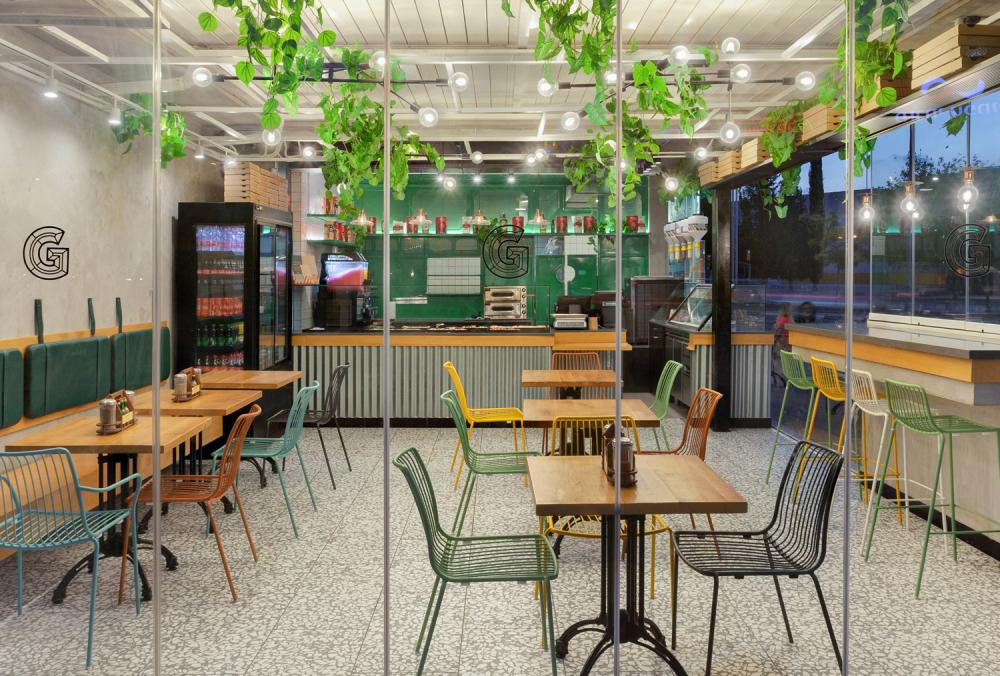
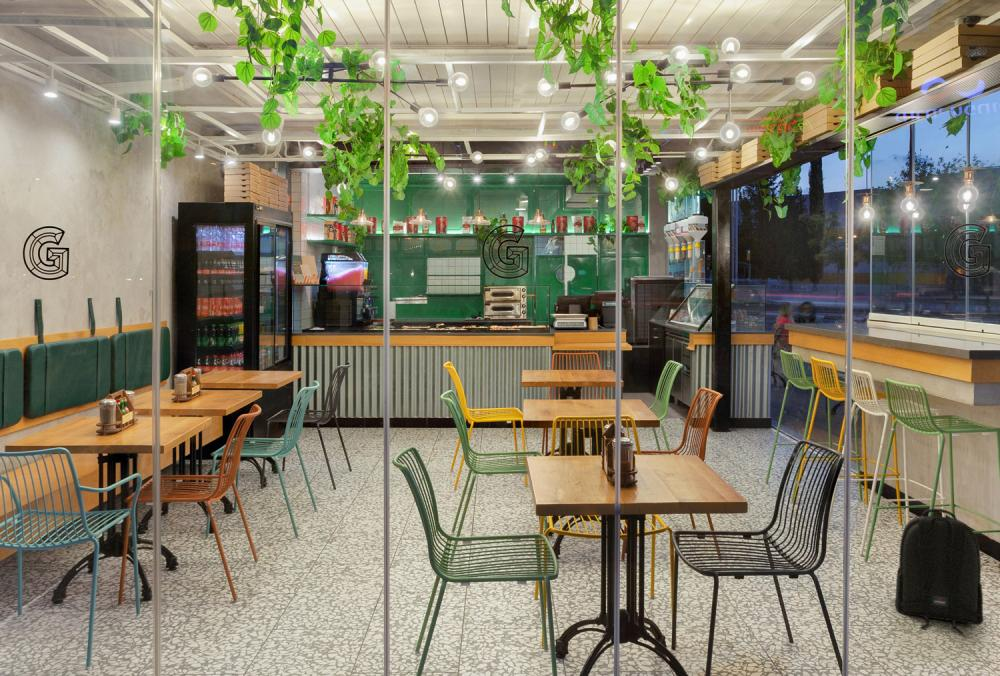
+ backpack [894,508,984,635]
